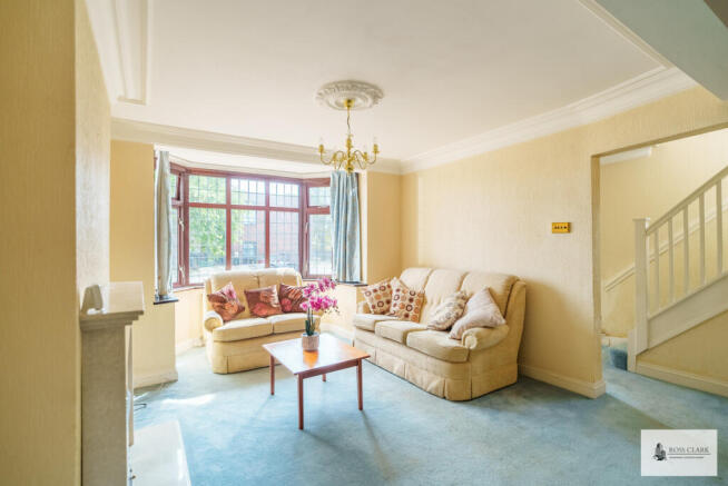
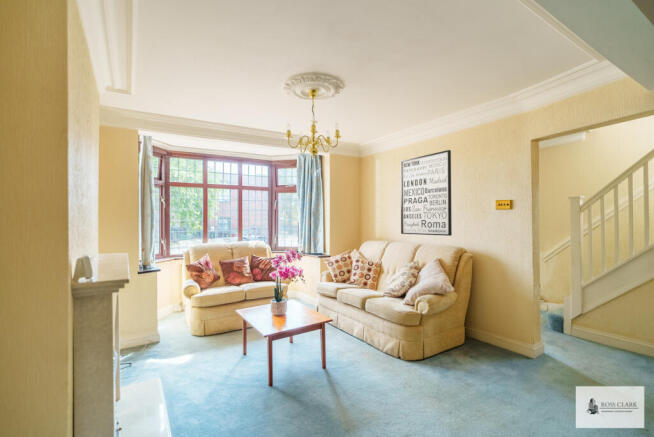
+ wall art [400,149,453,237]
